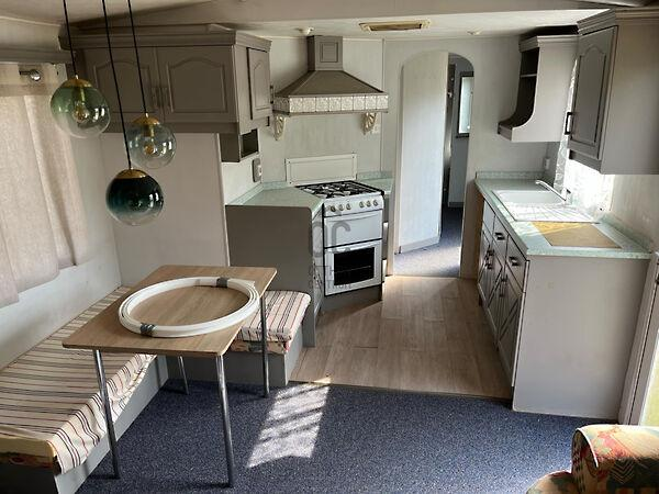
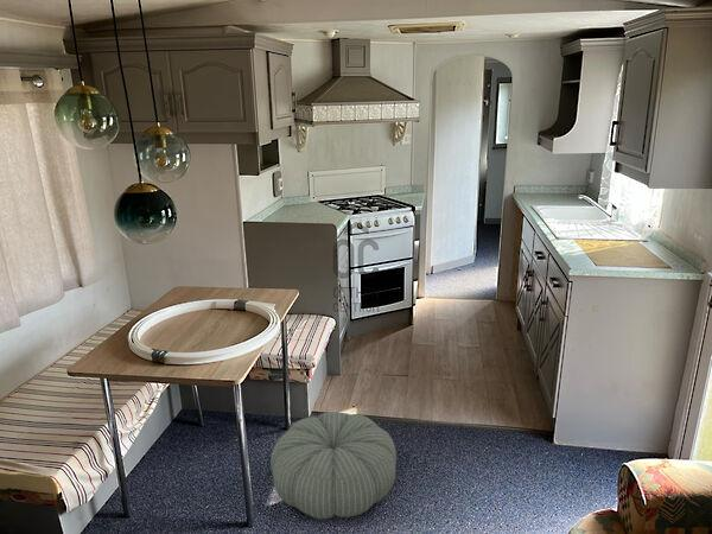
+ pouf [269,411,398,520]
